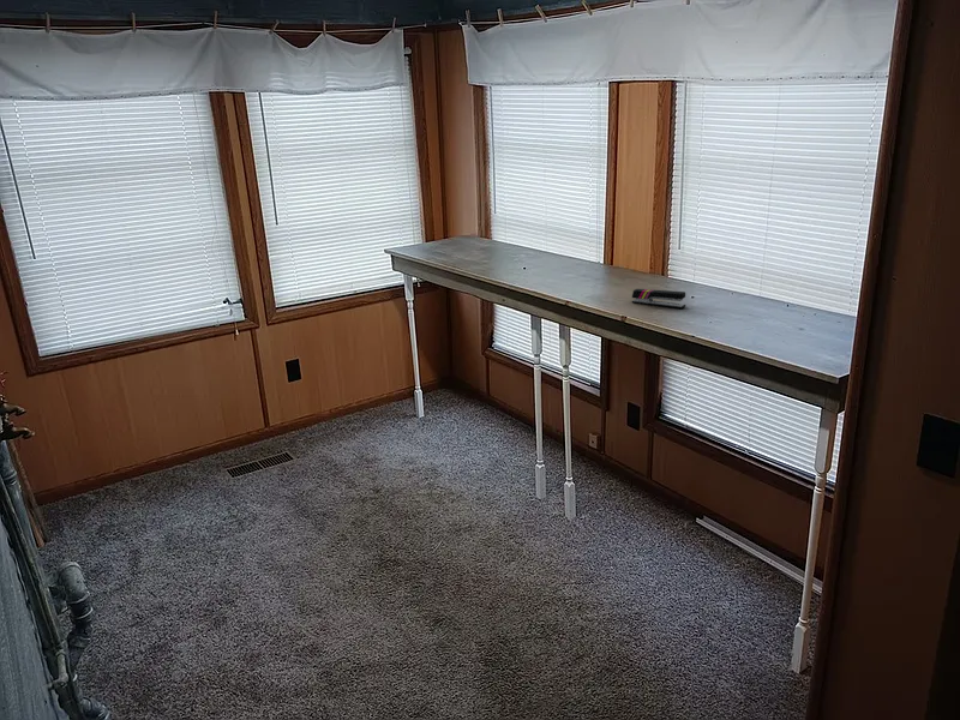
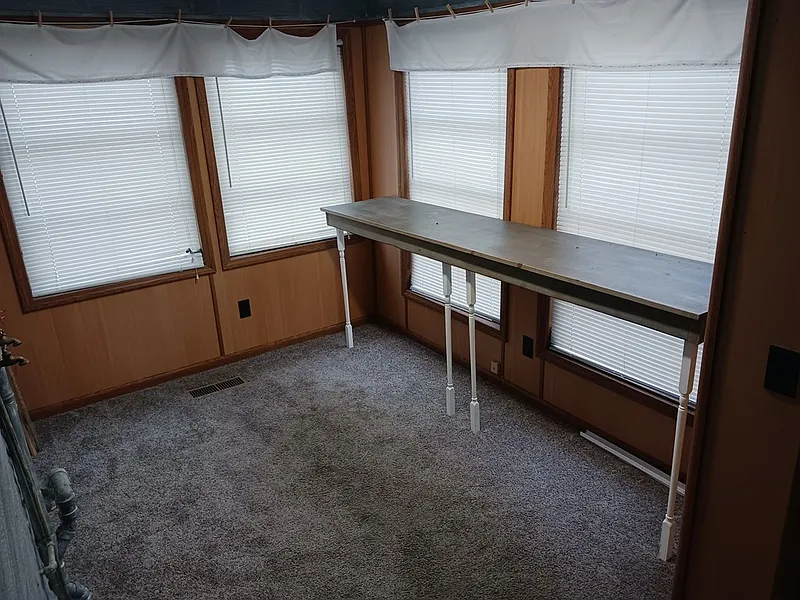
- stapler [631,288,686,310]
